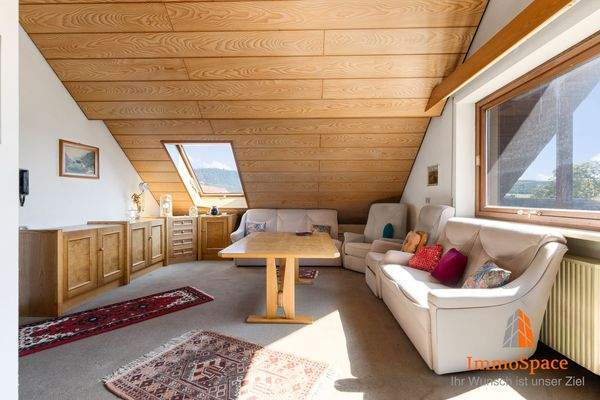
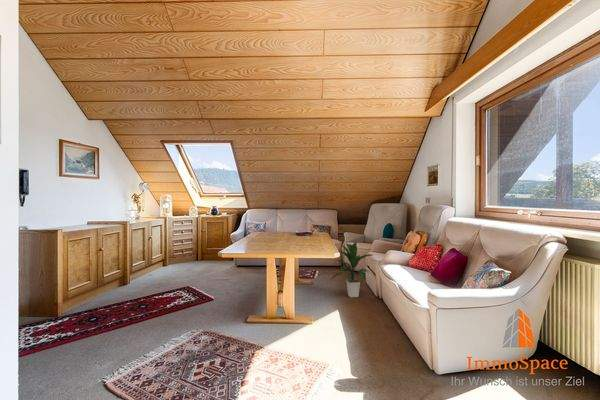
+ indoor plant [329,240,373,298]
